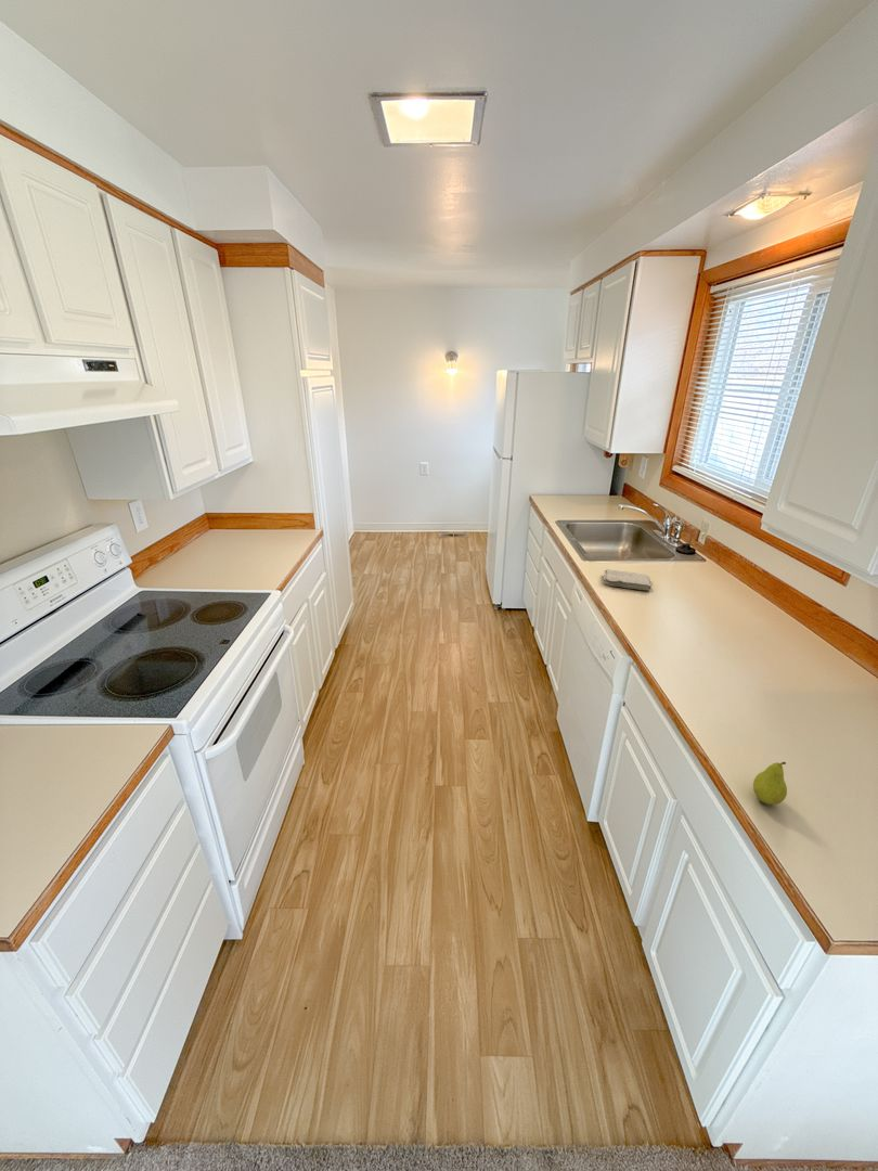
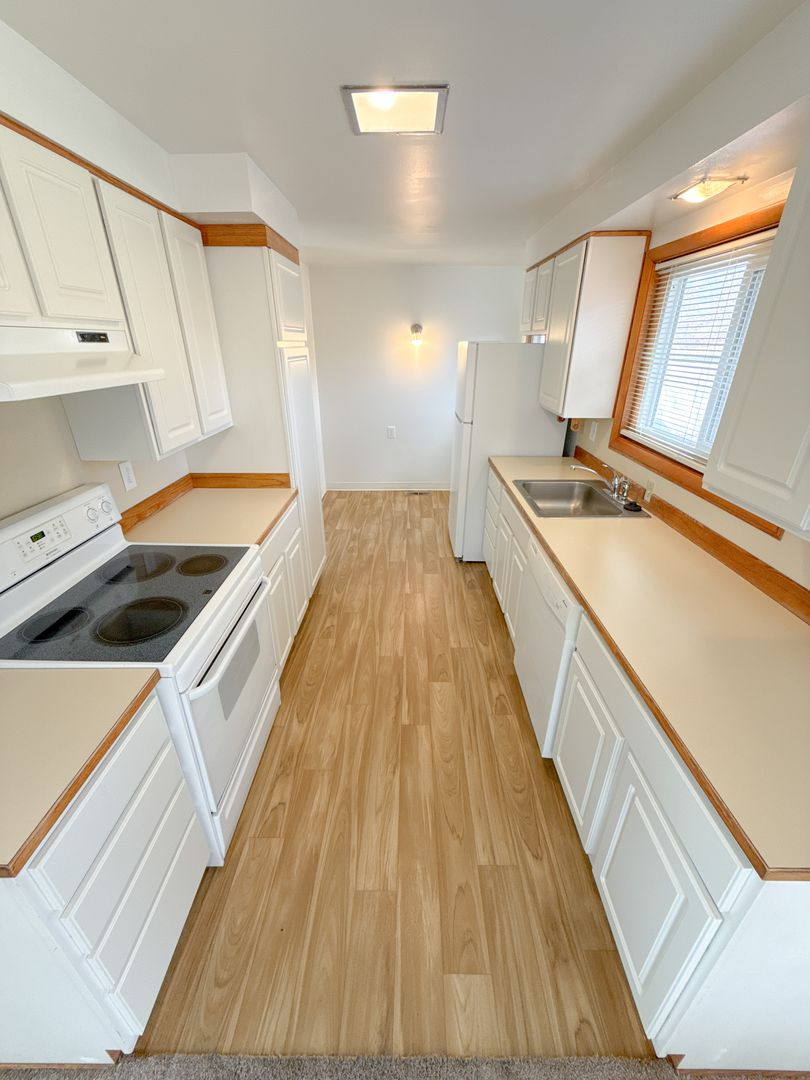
- washcloth [603,568,653,591]
- fruit [752,761,788,806]
